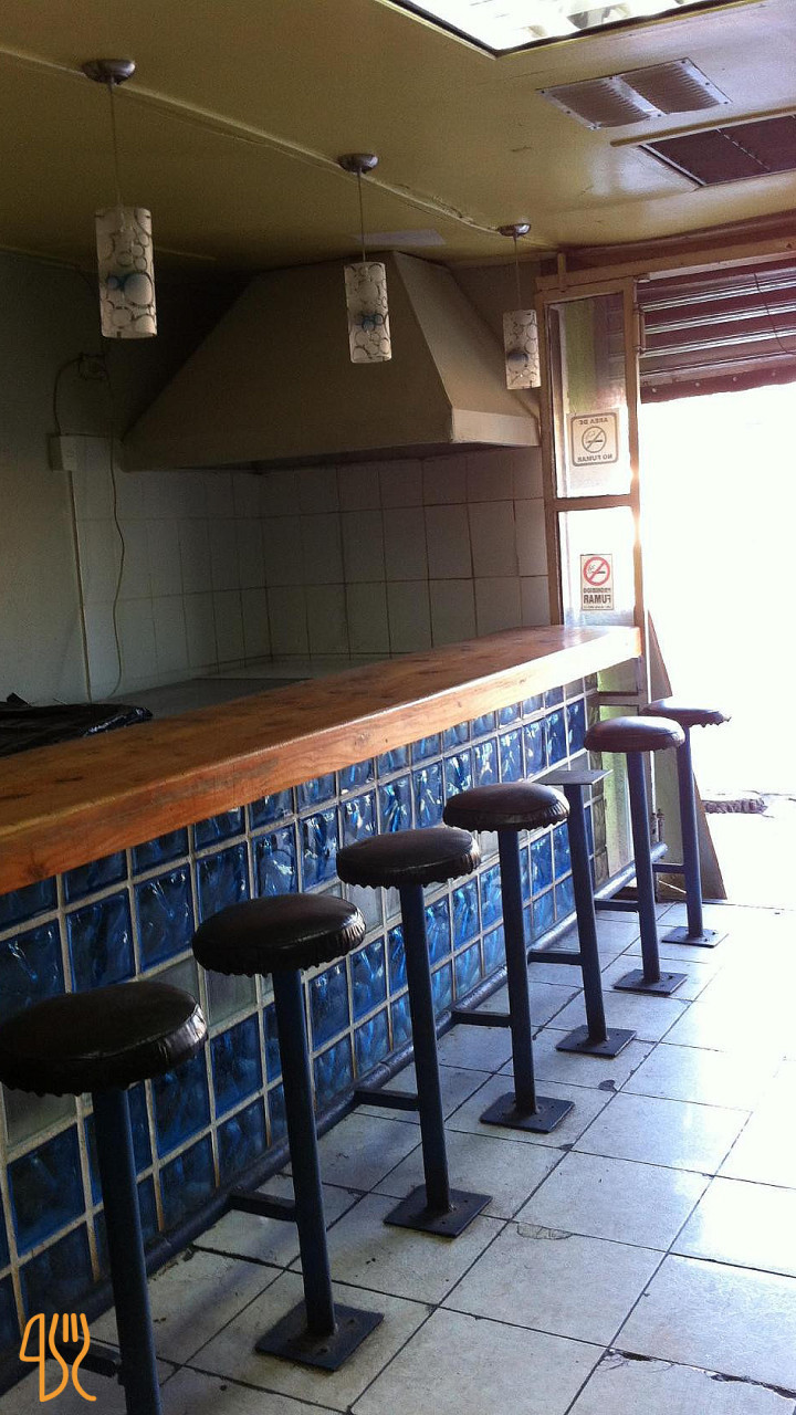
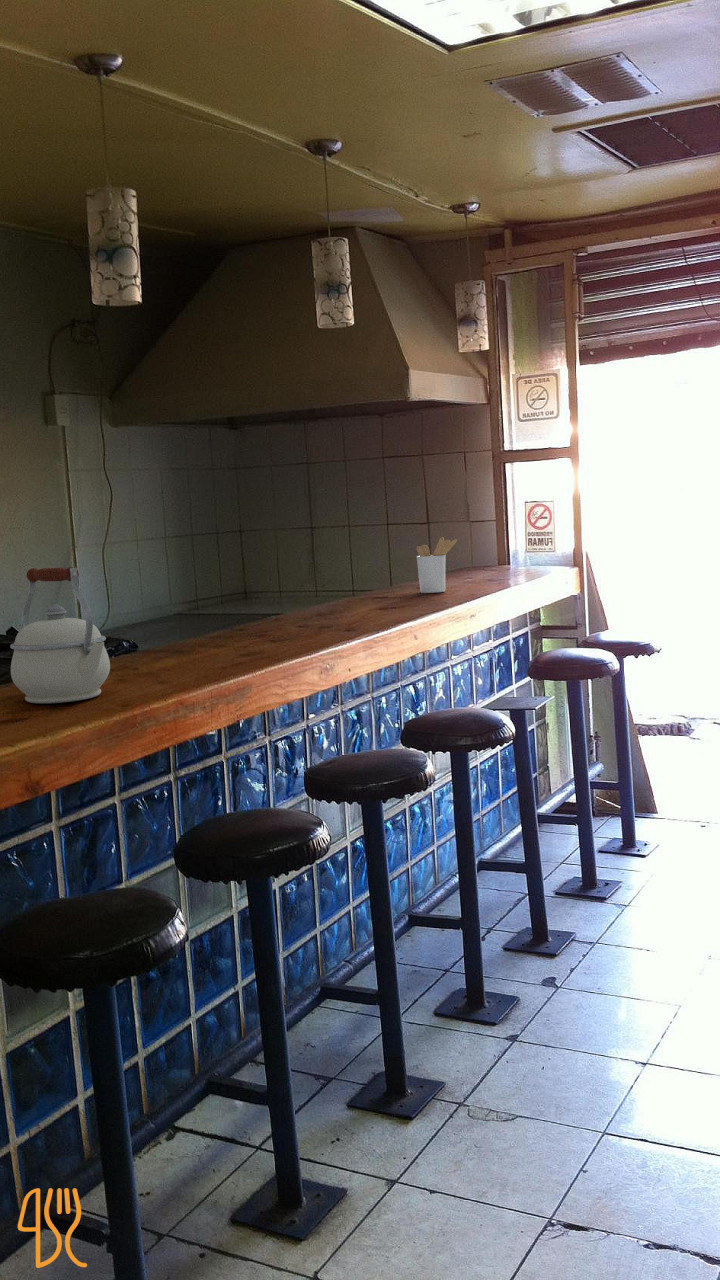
+ utensil holder [415,536,458,594]
+ kettle [9,566,111,704]
